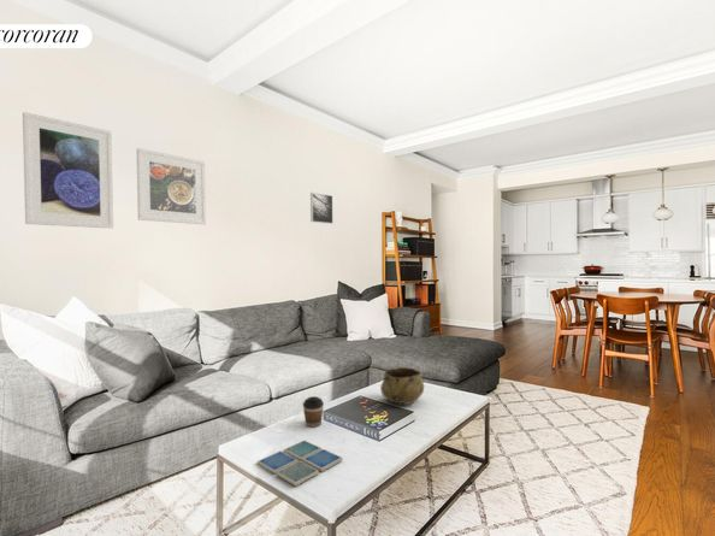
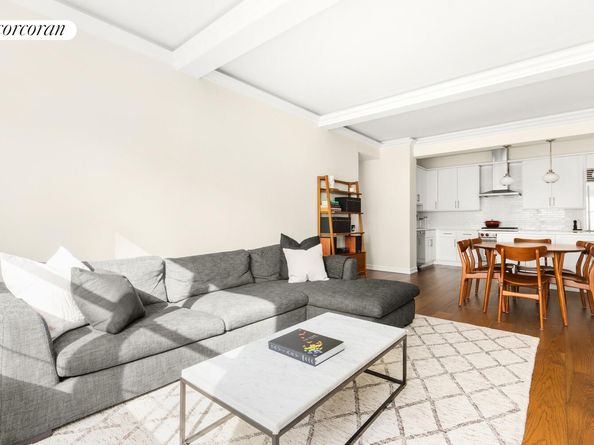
- coffee cup [302,395,325,429]
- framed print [22,111,114,230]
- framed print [309,192,335,225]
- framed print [136,147,207,225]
- drink coaster [256,440,344,488]
- decorative bowl [379,366,425,406]
